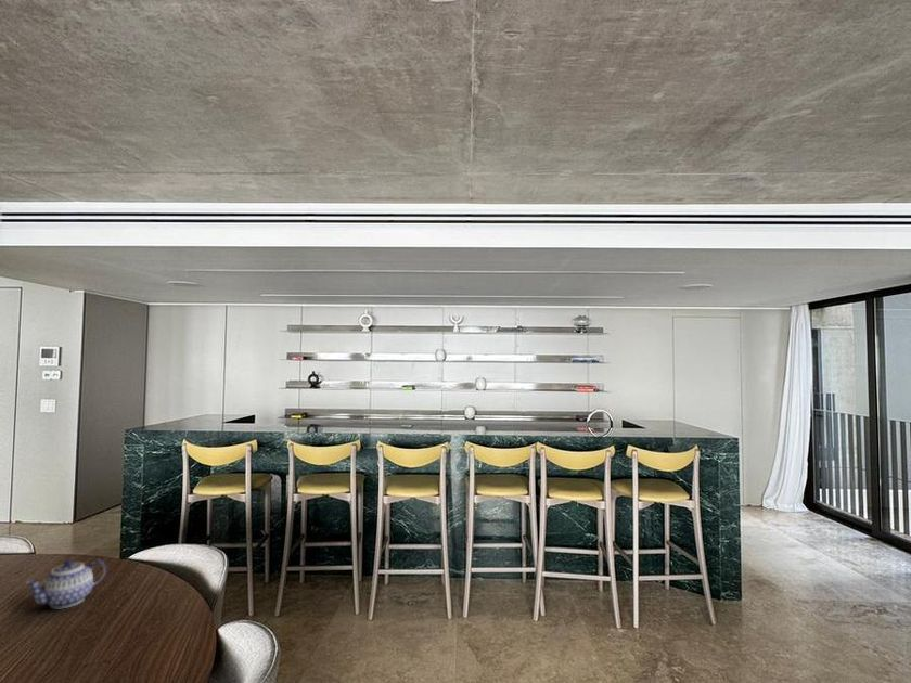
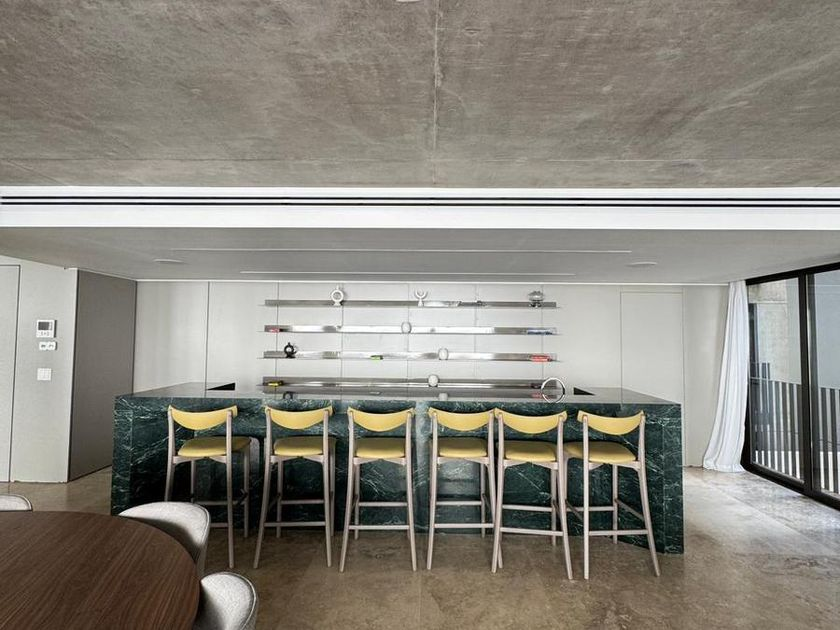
- teapot [24,558,107,609]
